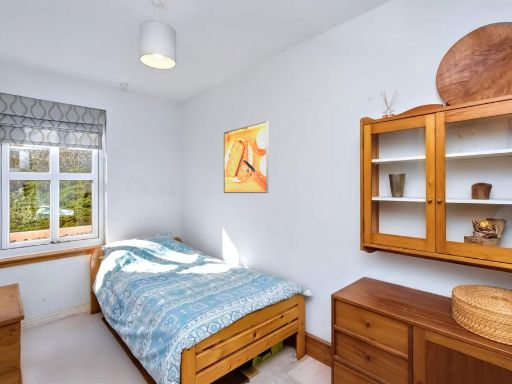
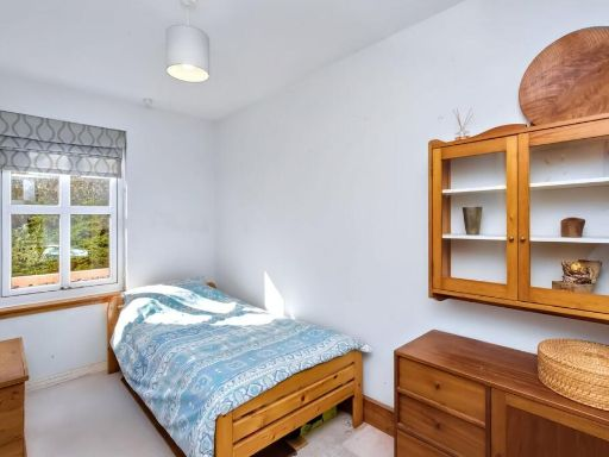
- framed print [223,120,269,194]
